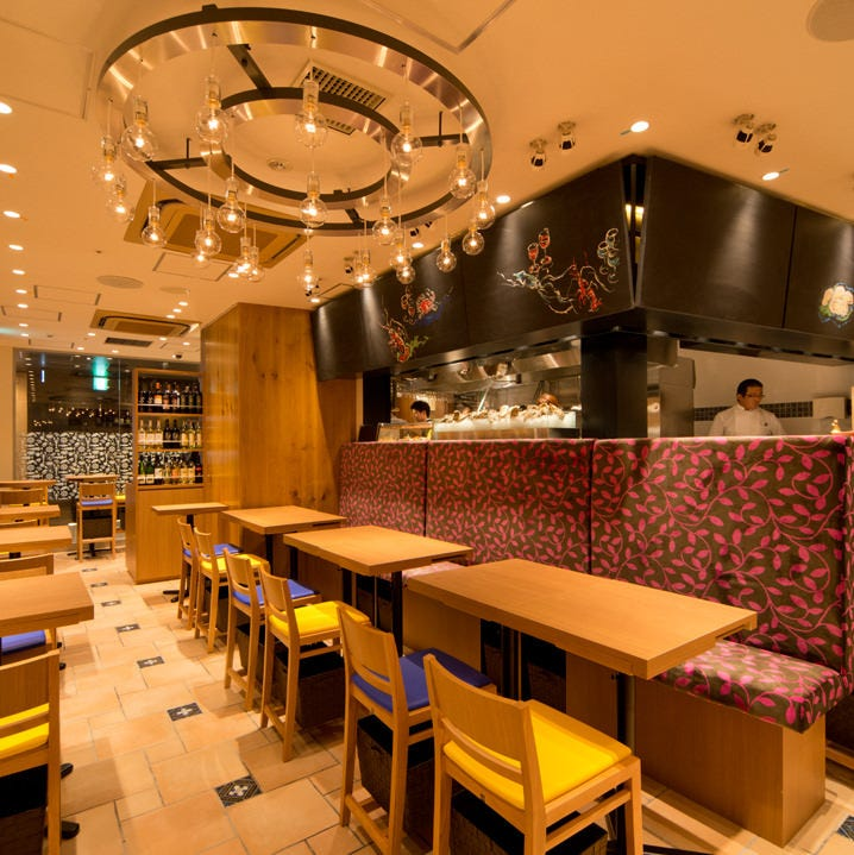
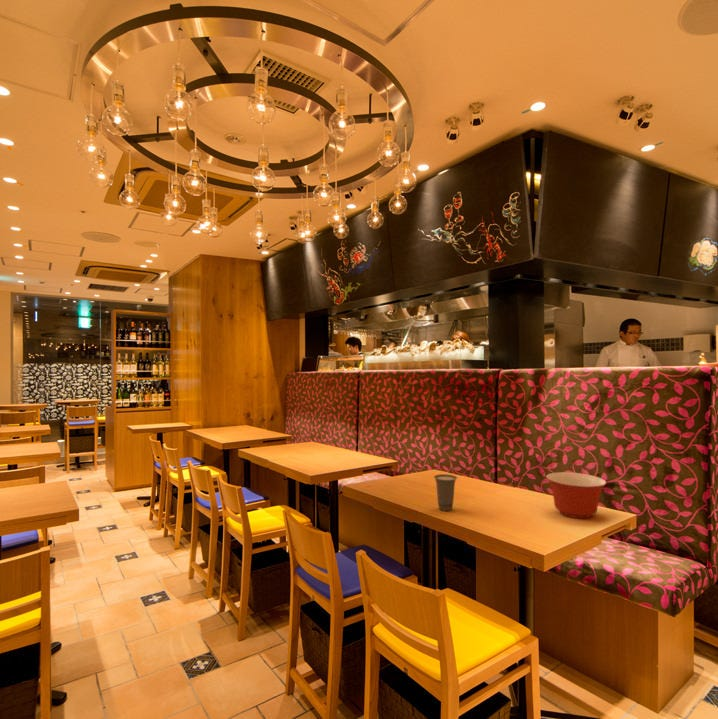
+ mixing bowl [545,471,607,519]
+ cup [433,473,458,512]
